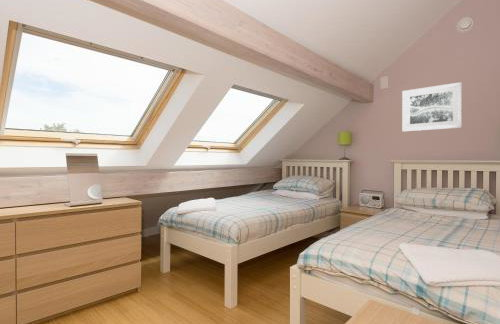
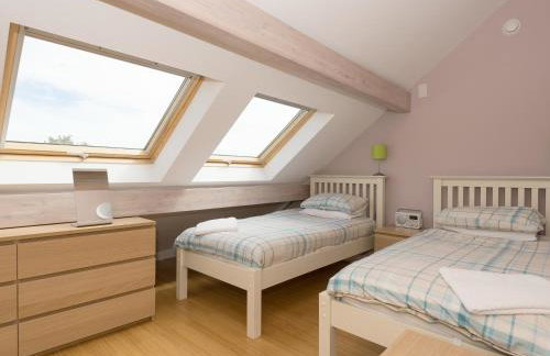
- wall art [401,81,463,132]
